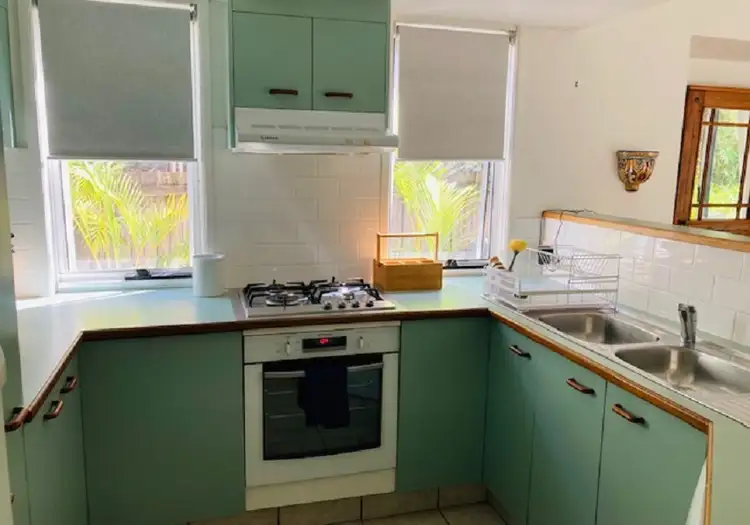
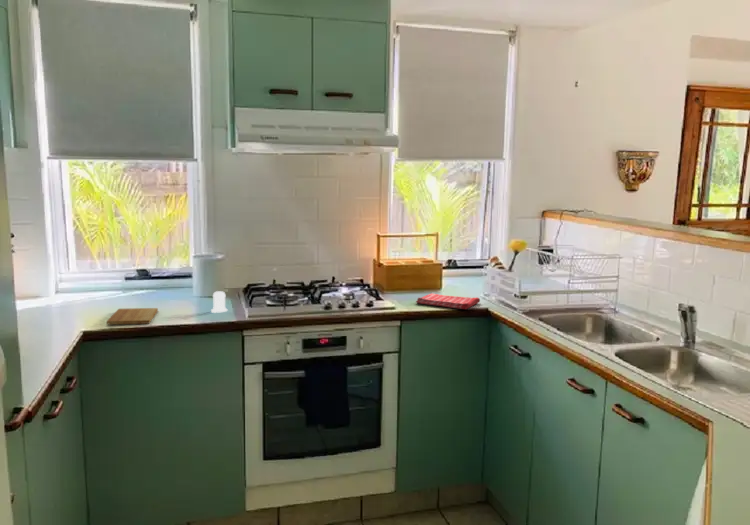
+ dish towel [415,292,481,310]
+ salt shaker [210,290,229,314]
+ cutting board [106,307,159,325]
